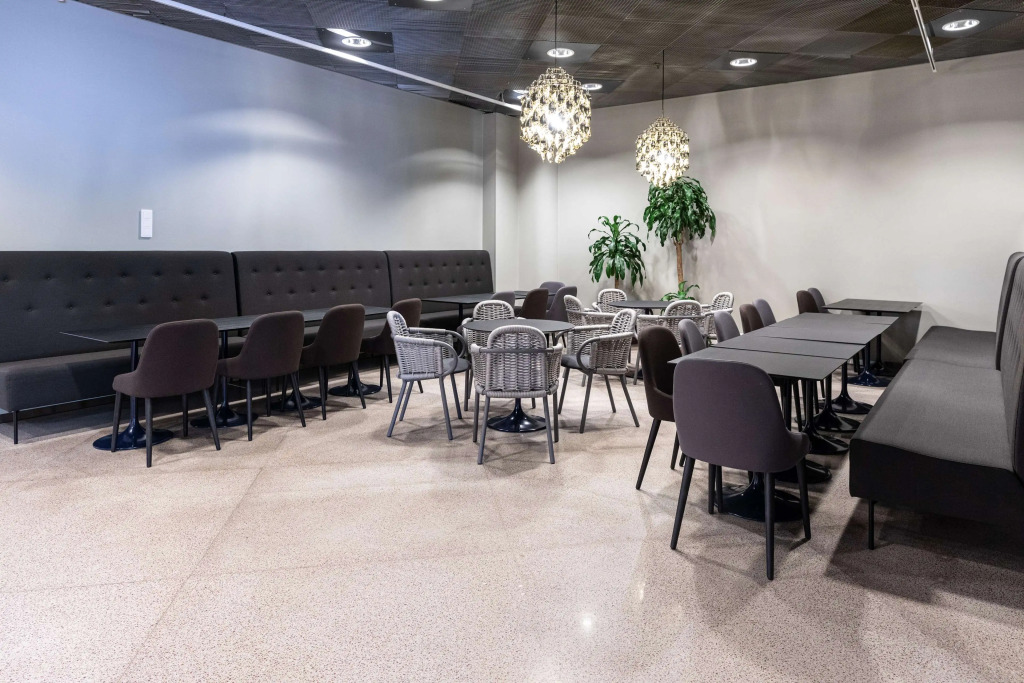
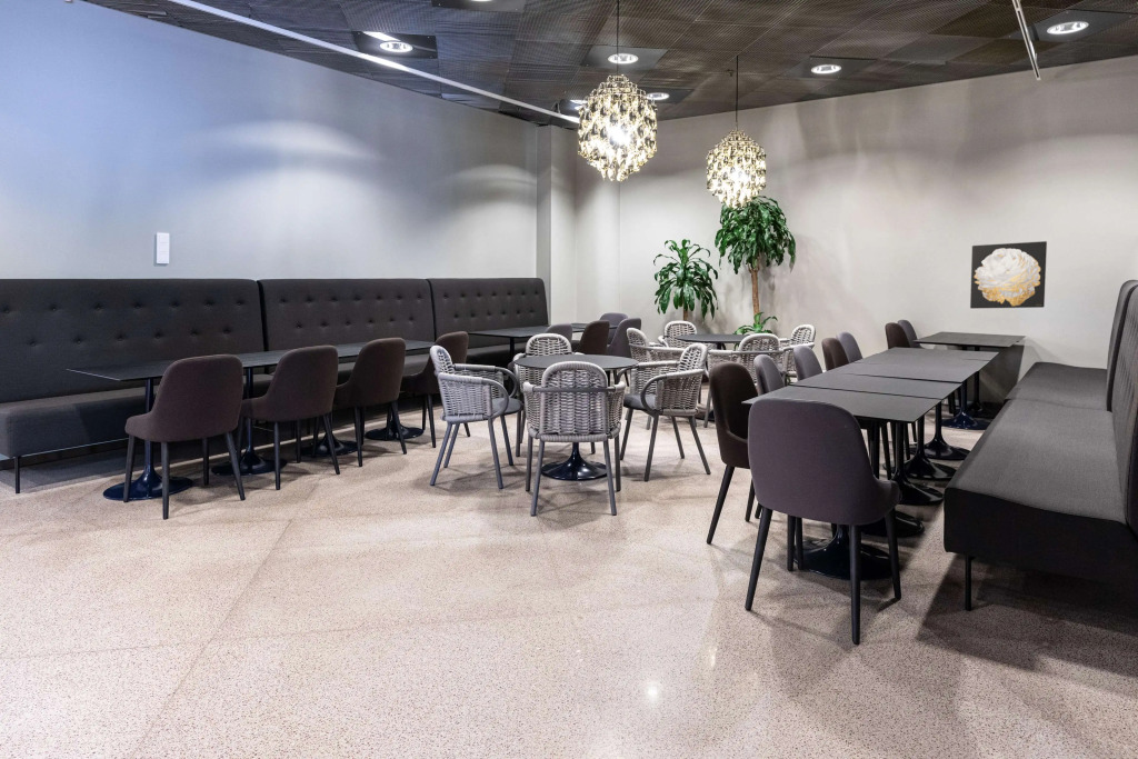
+ wall art [969,240,1048,309]
